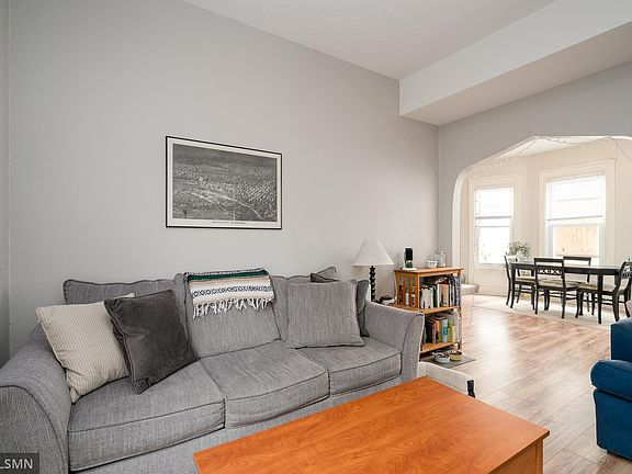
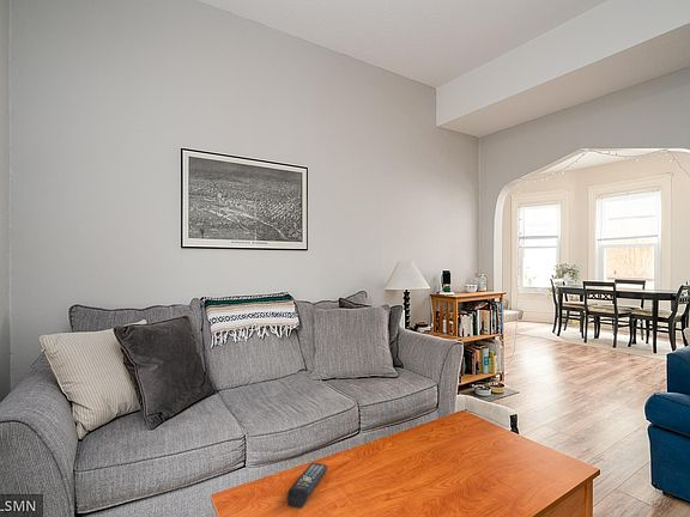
+ remote control [286,462,328,510]
